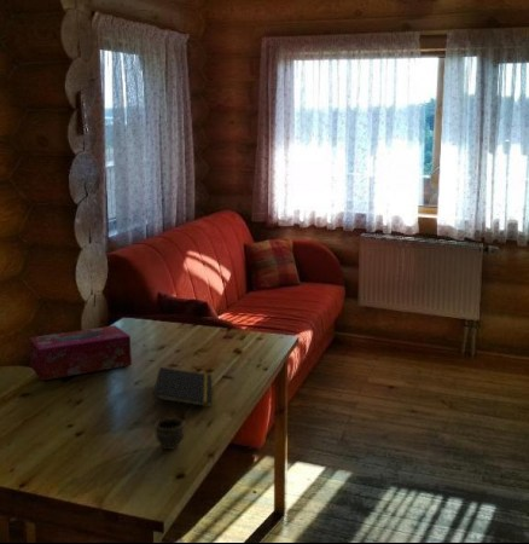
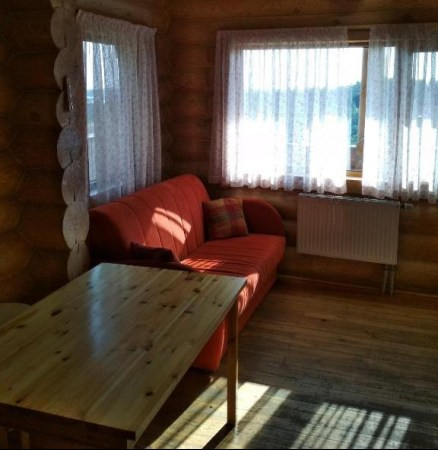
- notepad [152,366,213,411]
- tissue box [28,324,133,382]
- cup [153,417,186,451]
